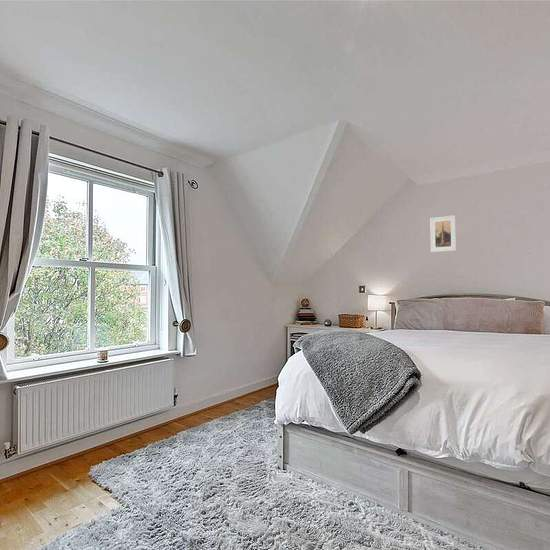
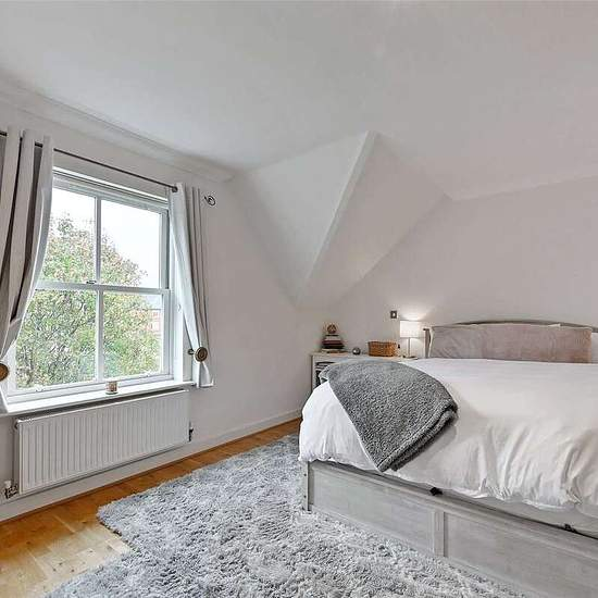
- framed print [429,214,458,253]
